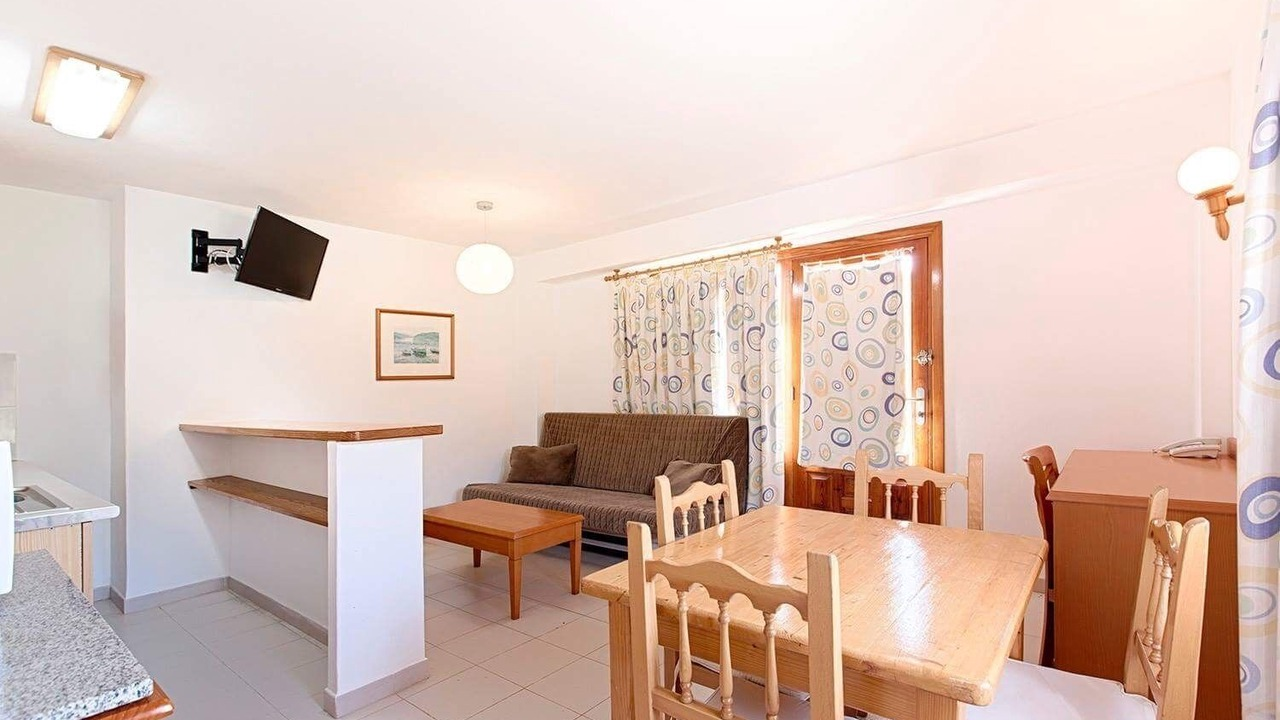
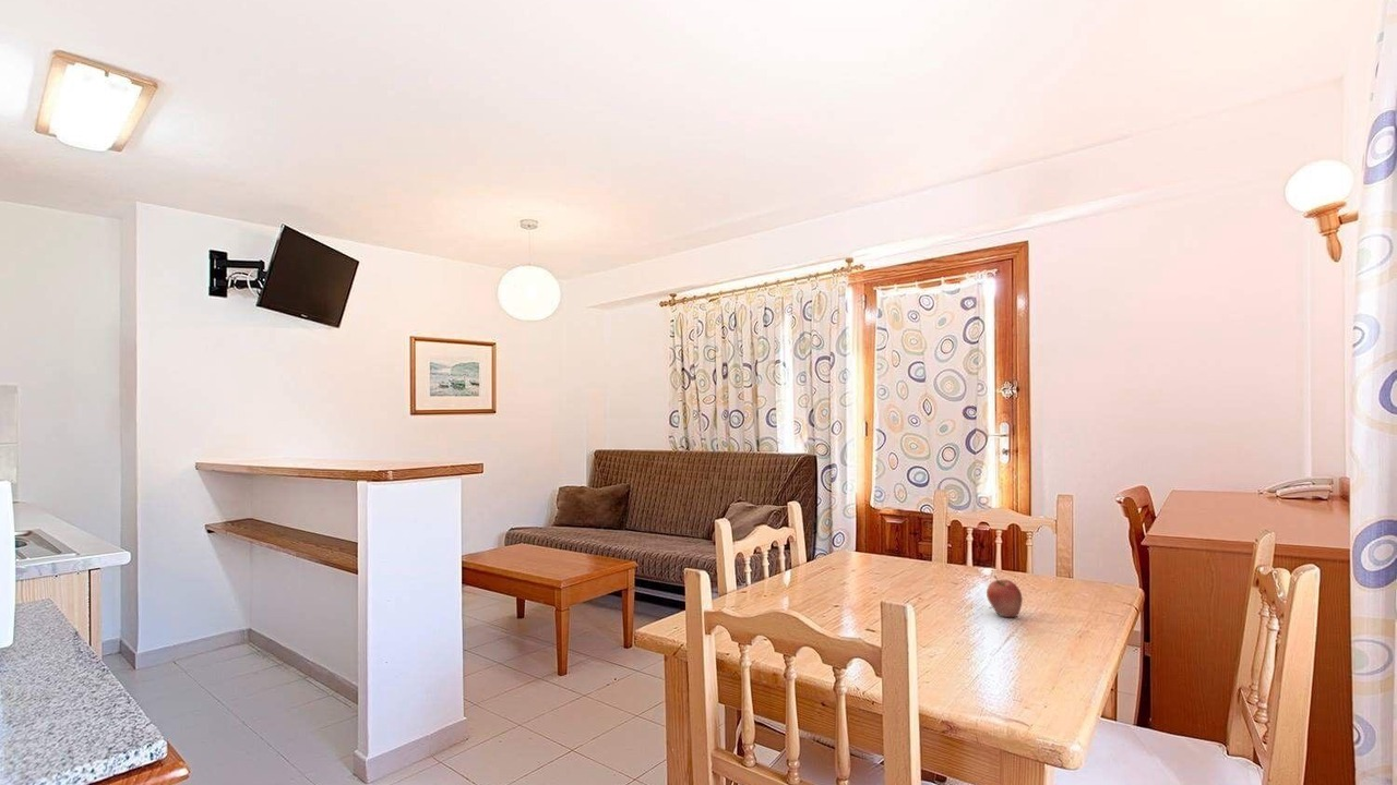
+ fruit [986,575,1024,618]
